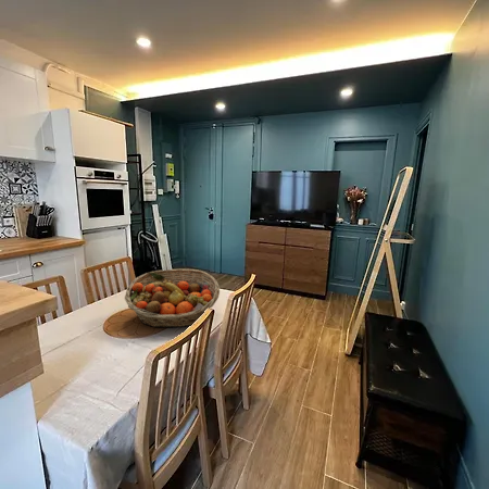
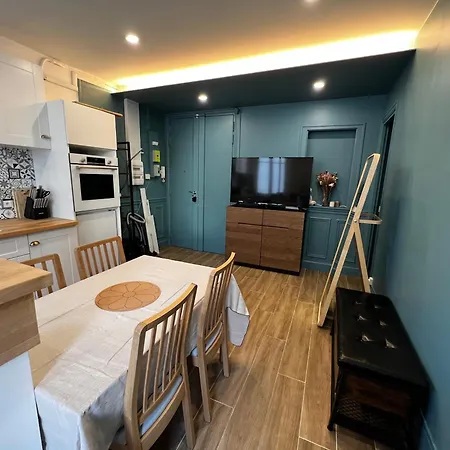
- fruit basket [124,268,221,328]
